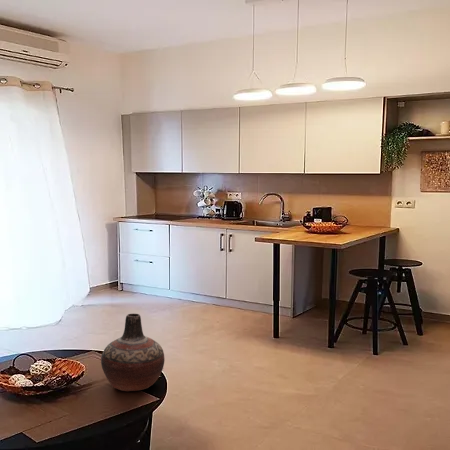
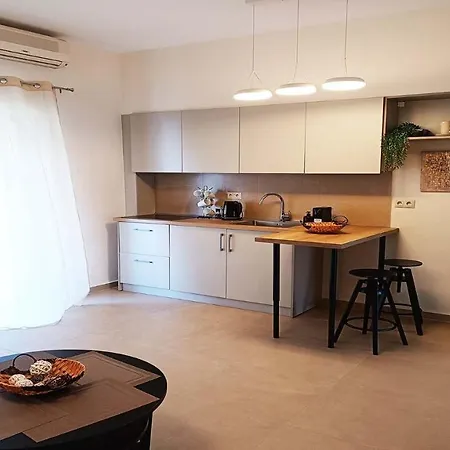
- vase [100,313,166,392]
